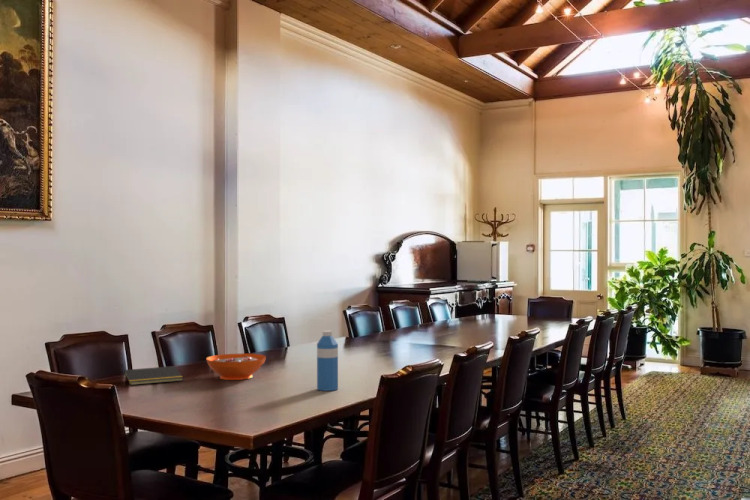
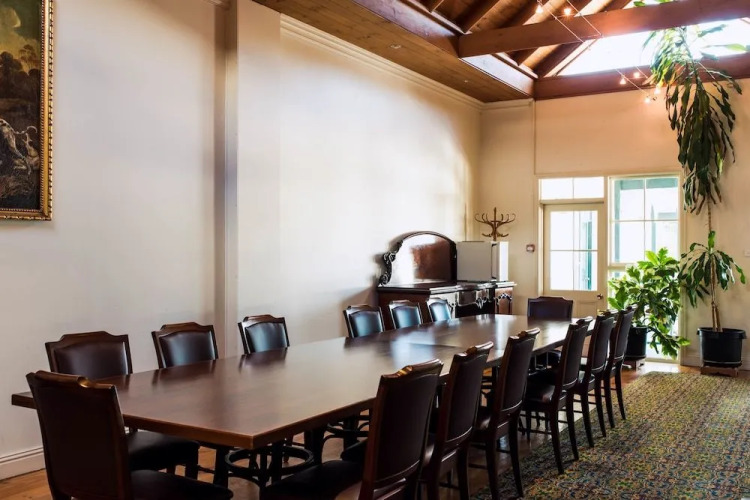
- water bottle [316,330,339,392]
- notepad [122,365,184,386]
- decorative bowl [205,353,267,381]
